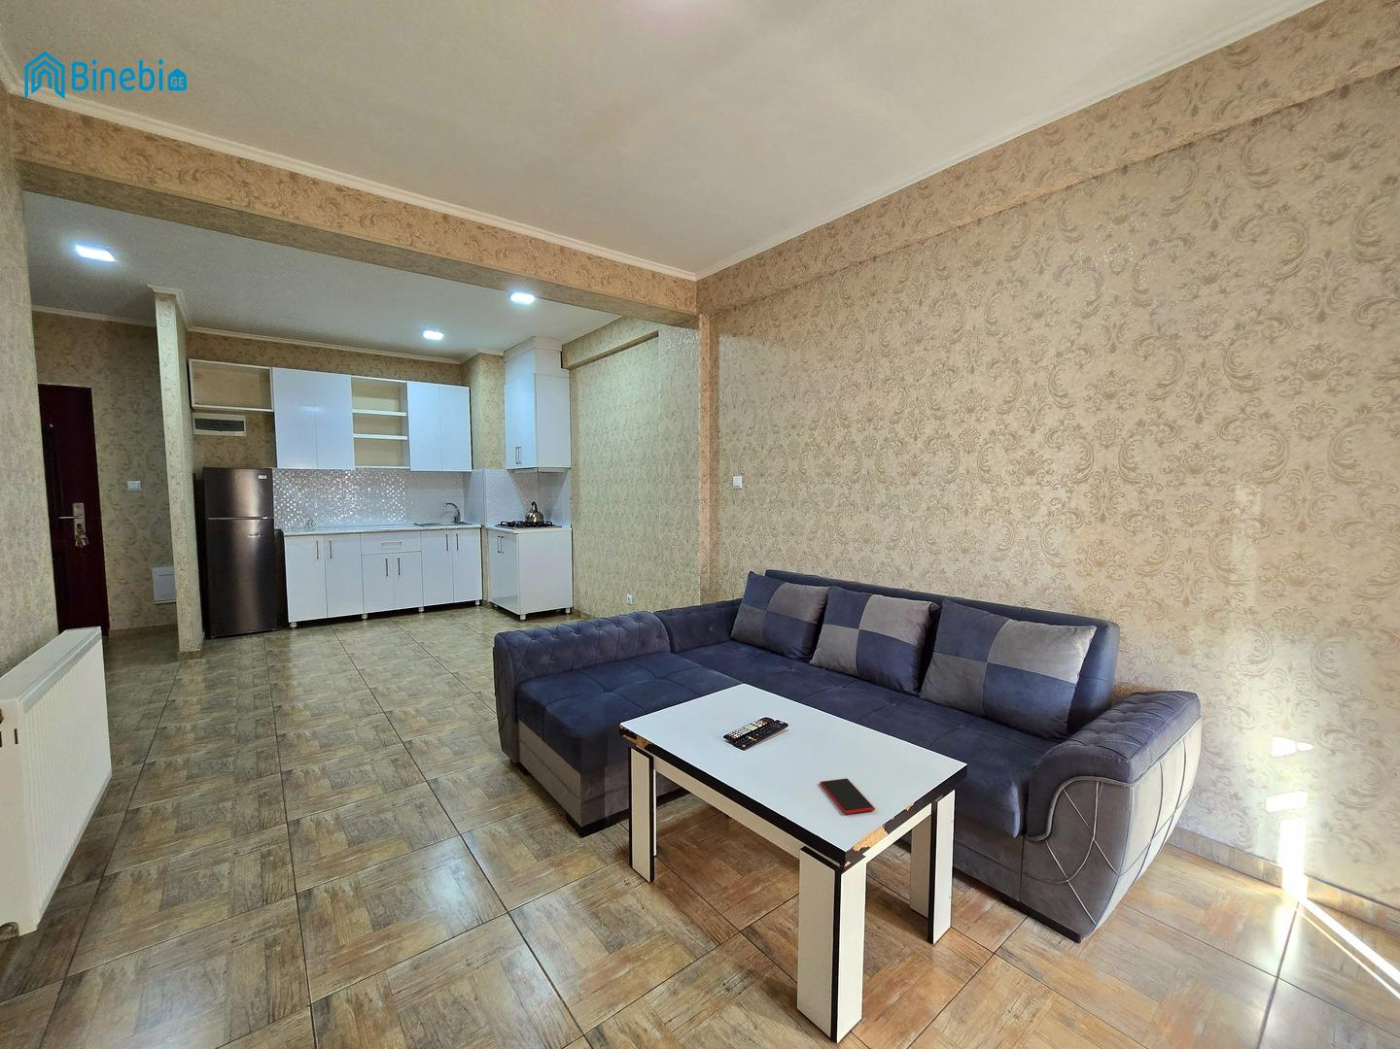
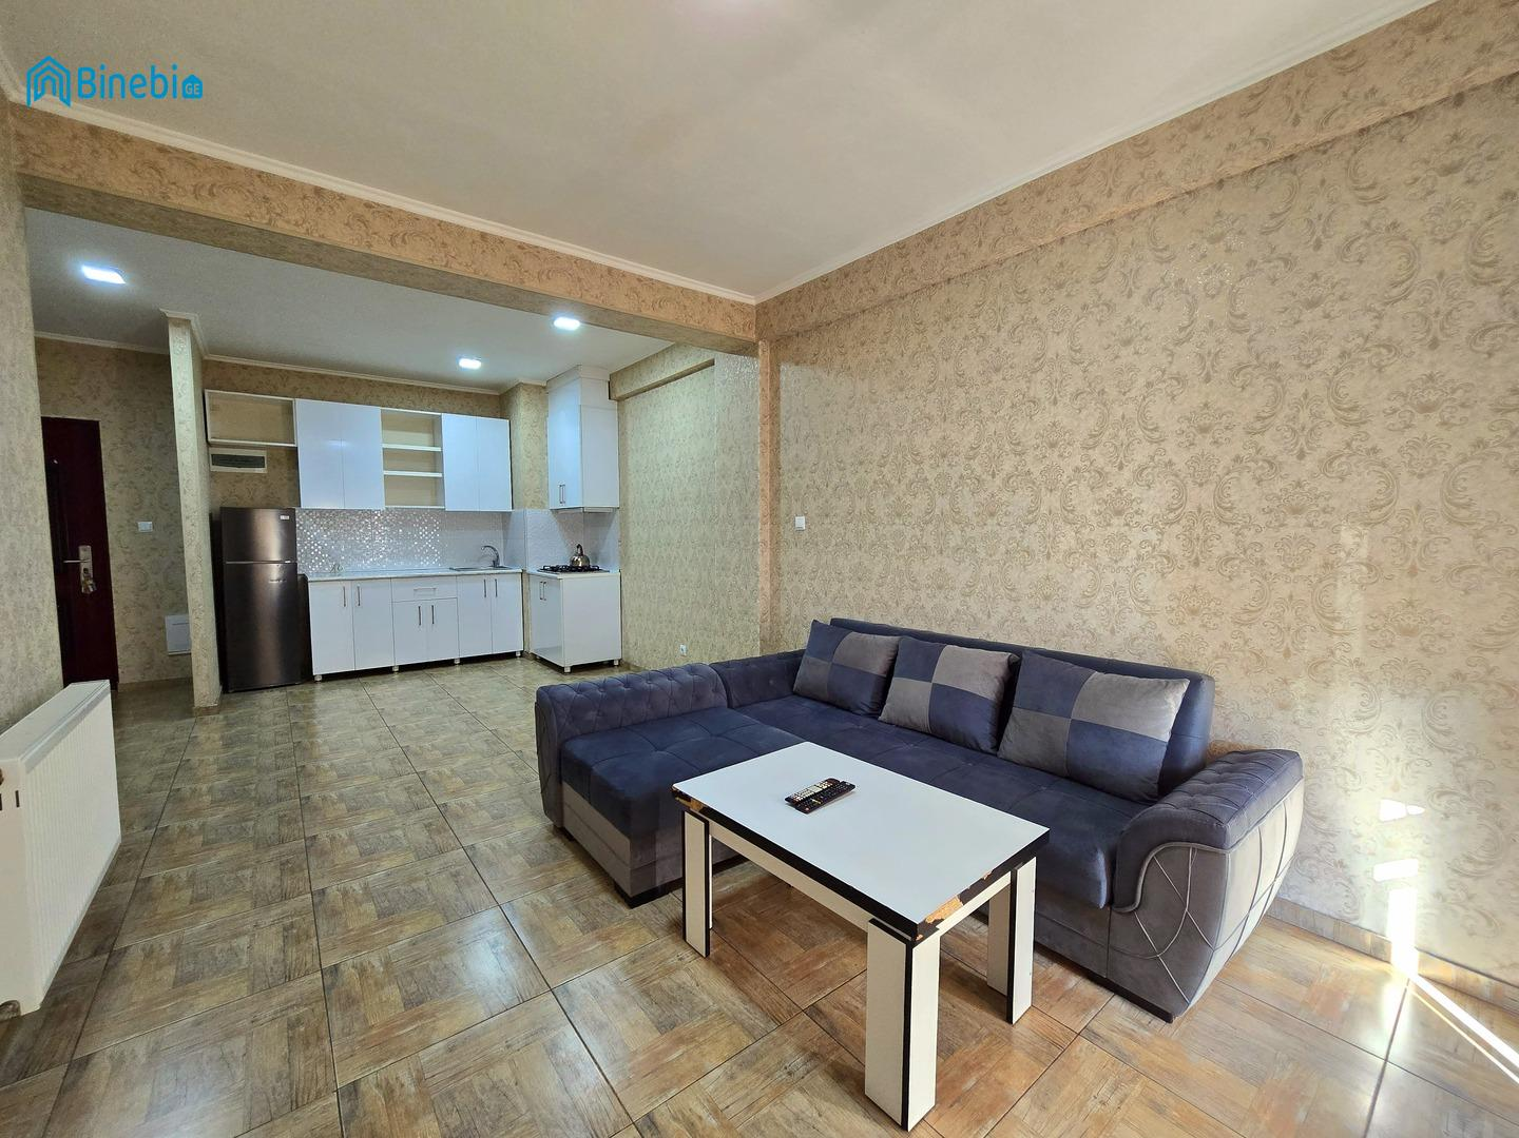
- smartphone [819,777,876,815]
